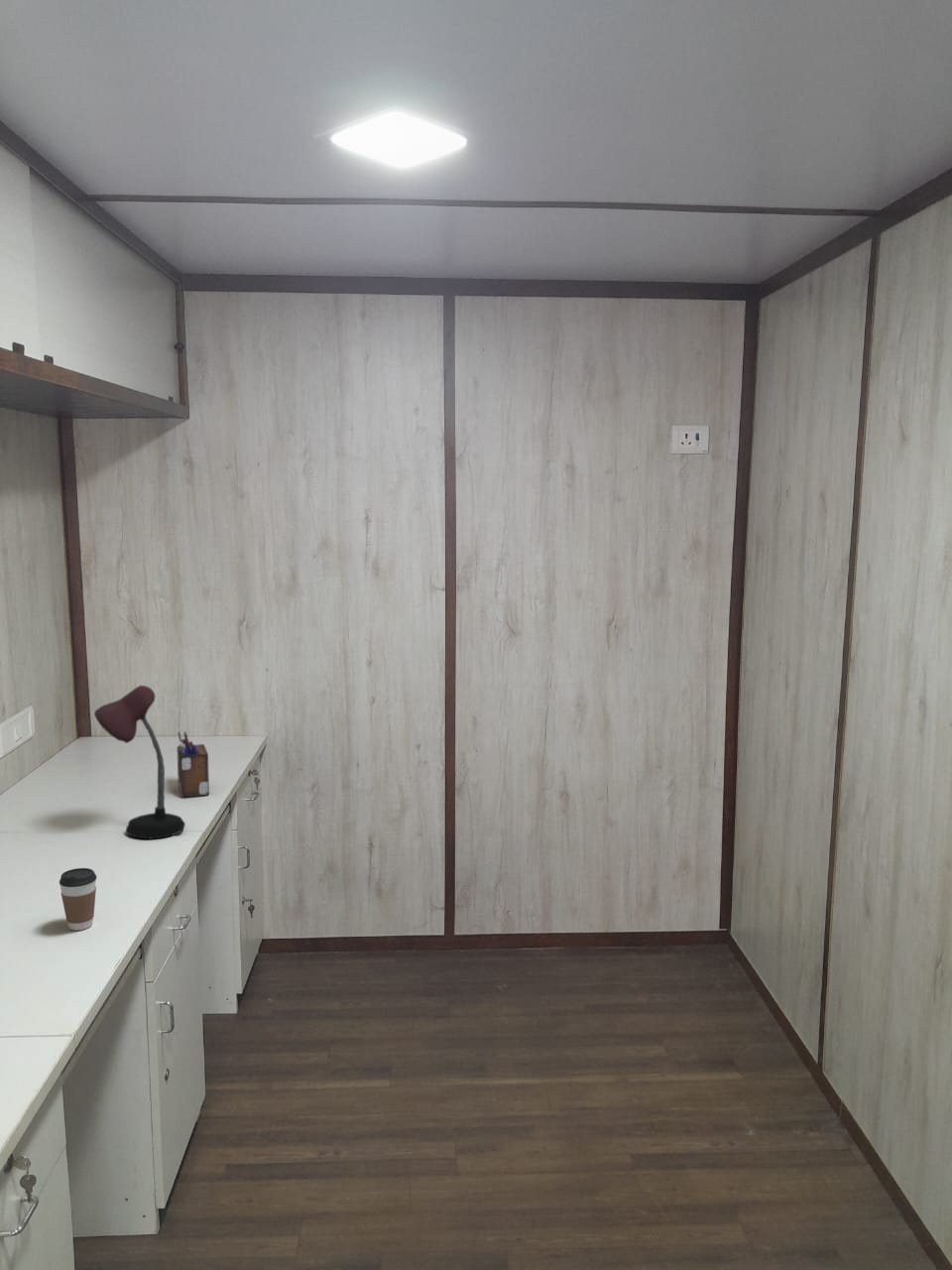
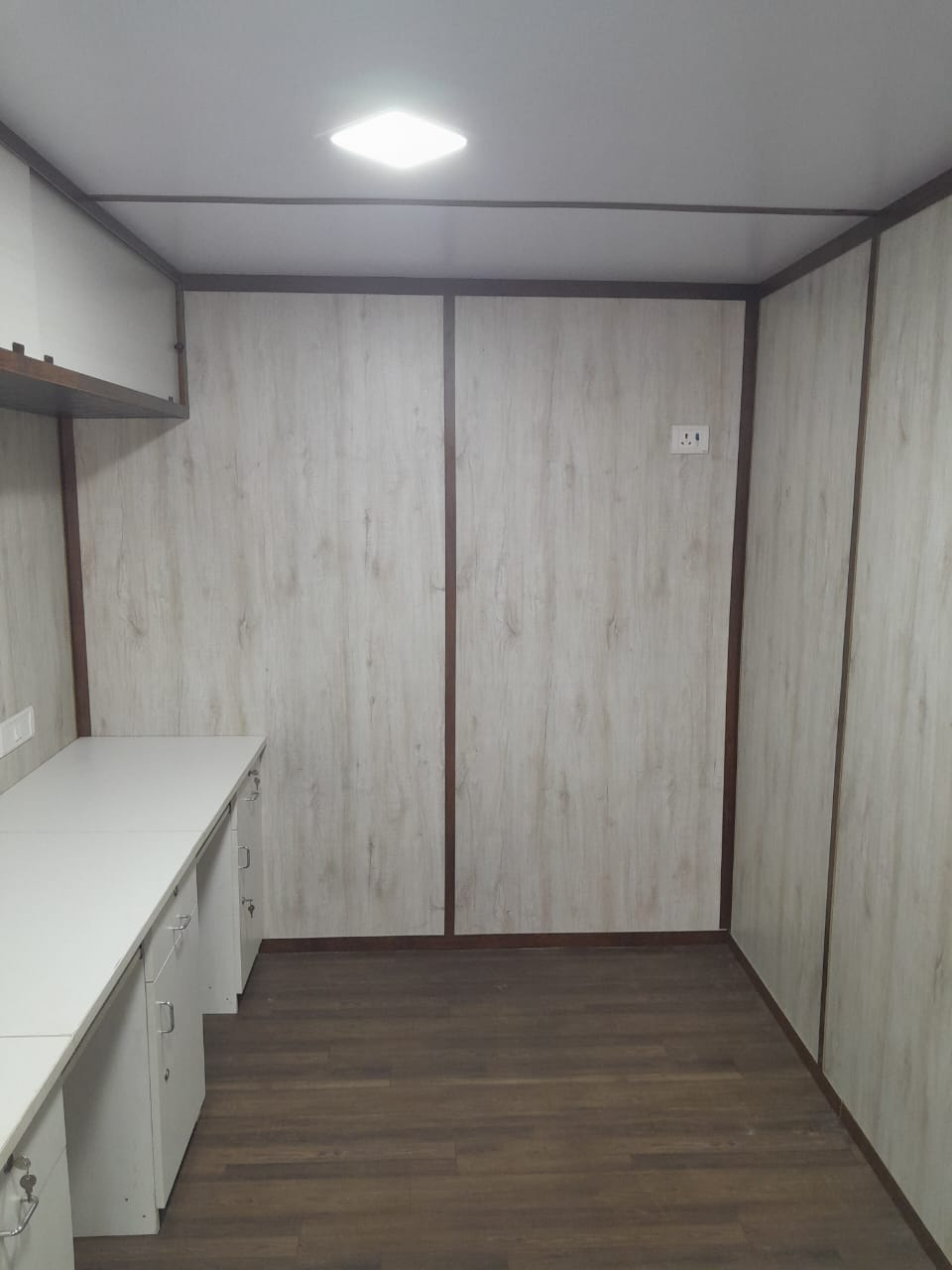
- coffee cup [59,867,97,932]
- desk organizer [177,730,210,798]
- desk lamp [93,685,185,840]
